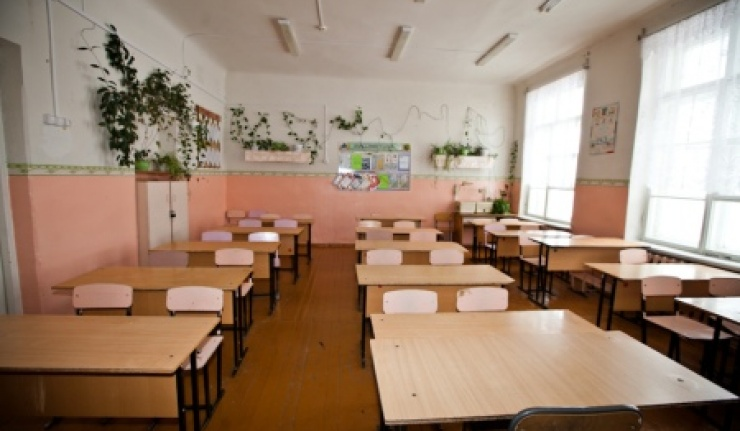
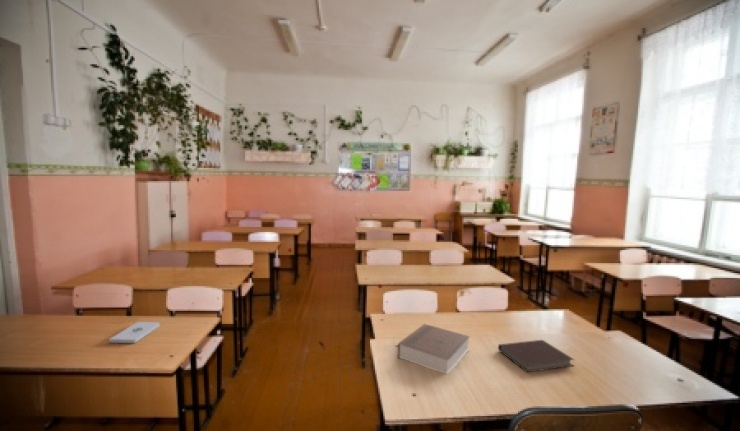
+ notepad [108,321,161,344]
+ notebook [497,339,576,373]
+ book [396,323,471,375]
